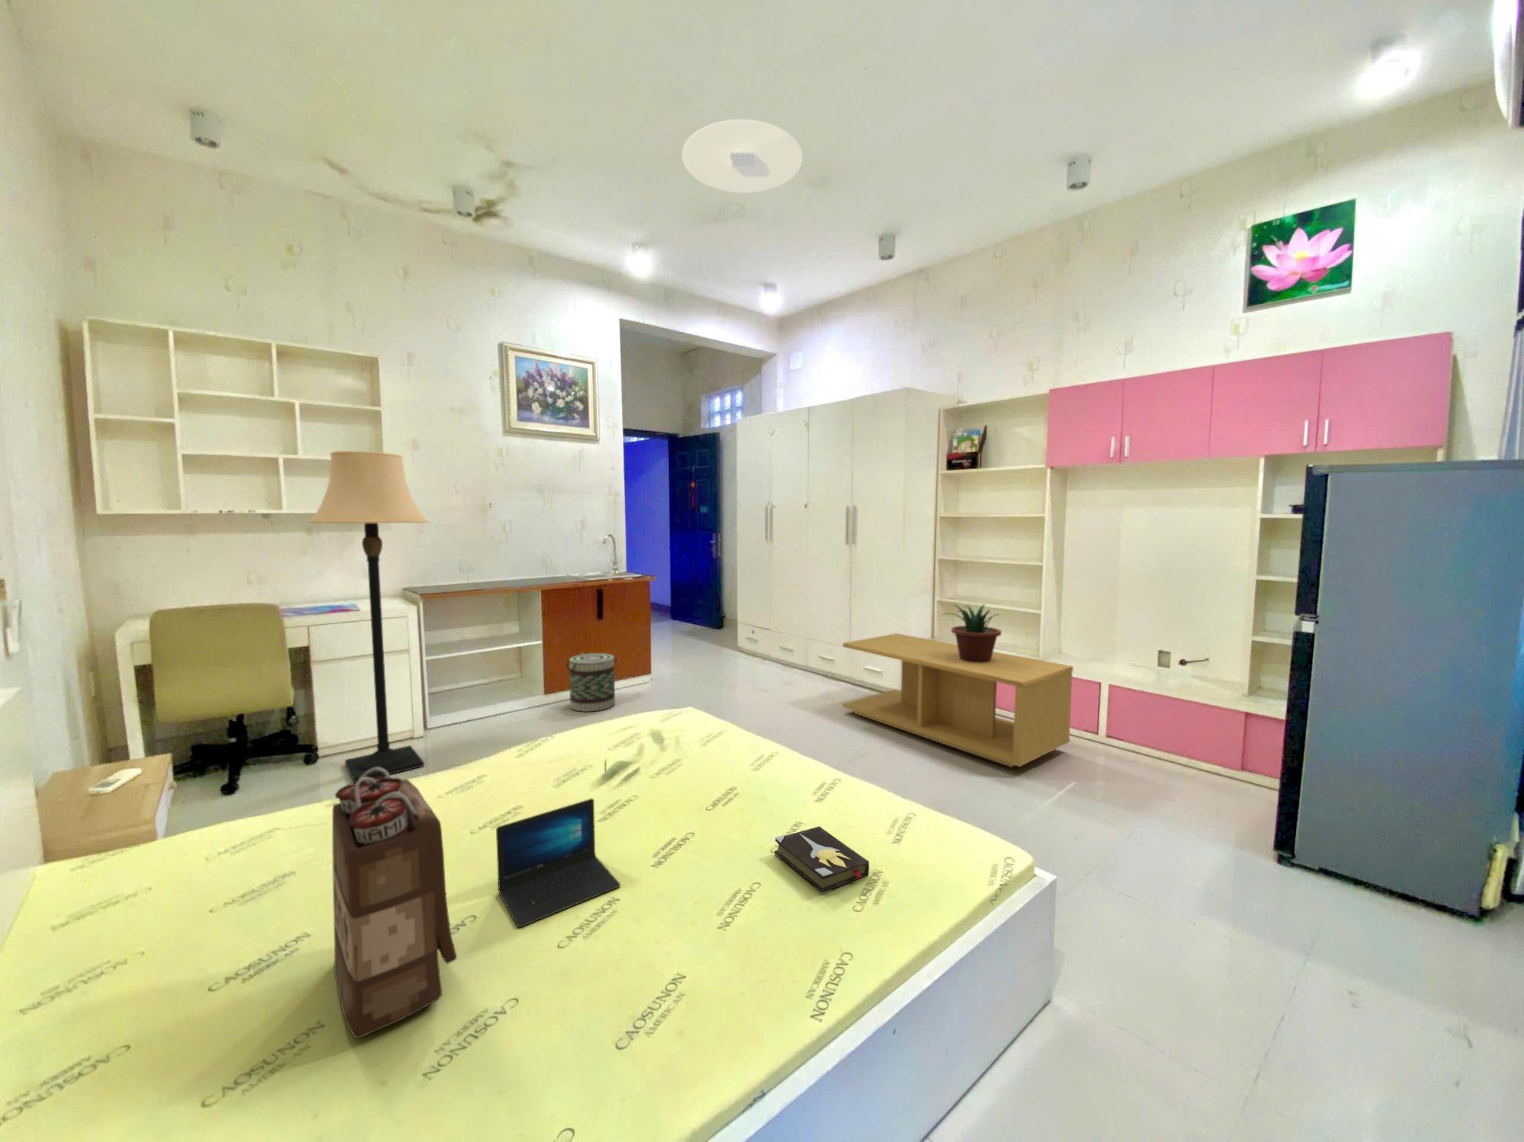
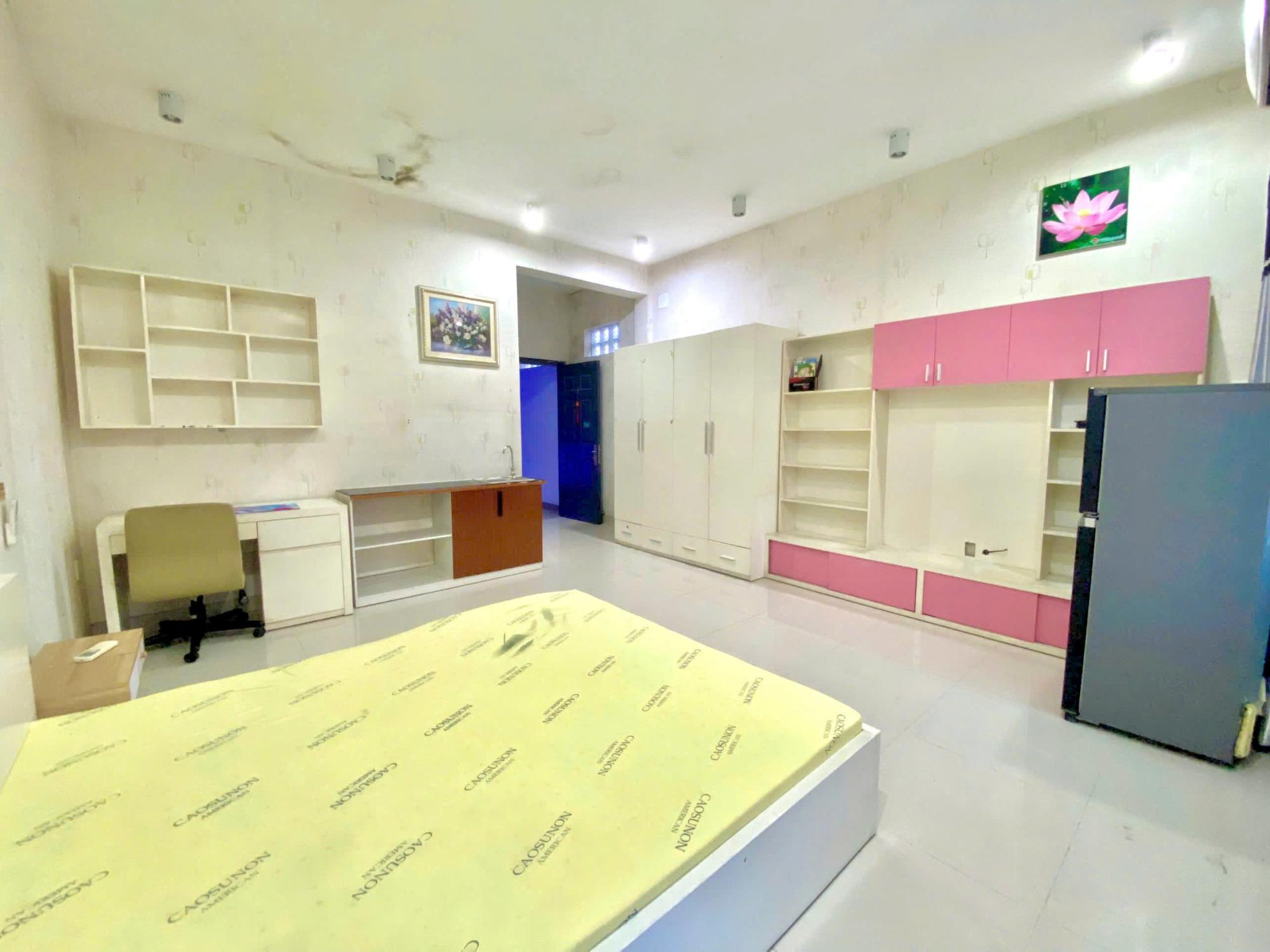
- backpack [331,768,458,1039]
- lamp [307,450,430,783]
- hardback book [774,825,870,895]
- potted plant [941,603,1002,663]
- ceiling light [682,119,803,194]
- laptop [496,798,622,928]
- coffee table [841,632,1074,768]
- basket [565,651,617,713]
